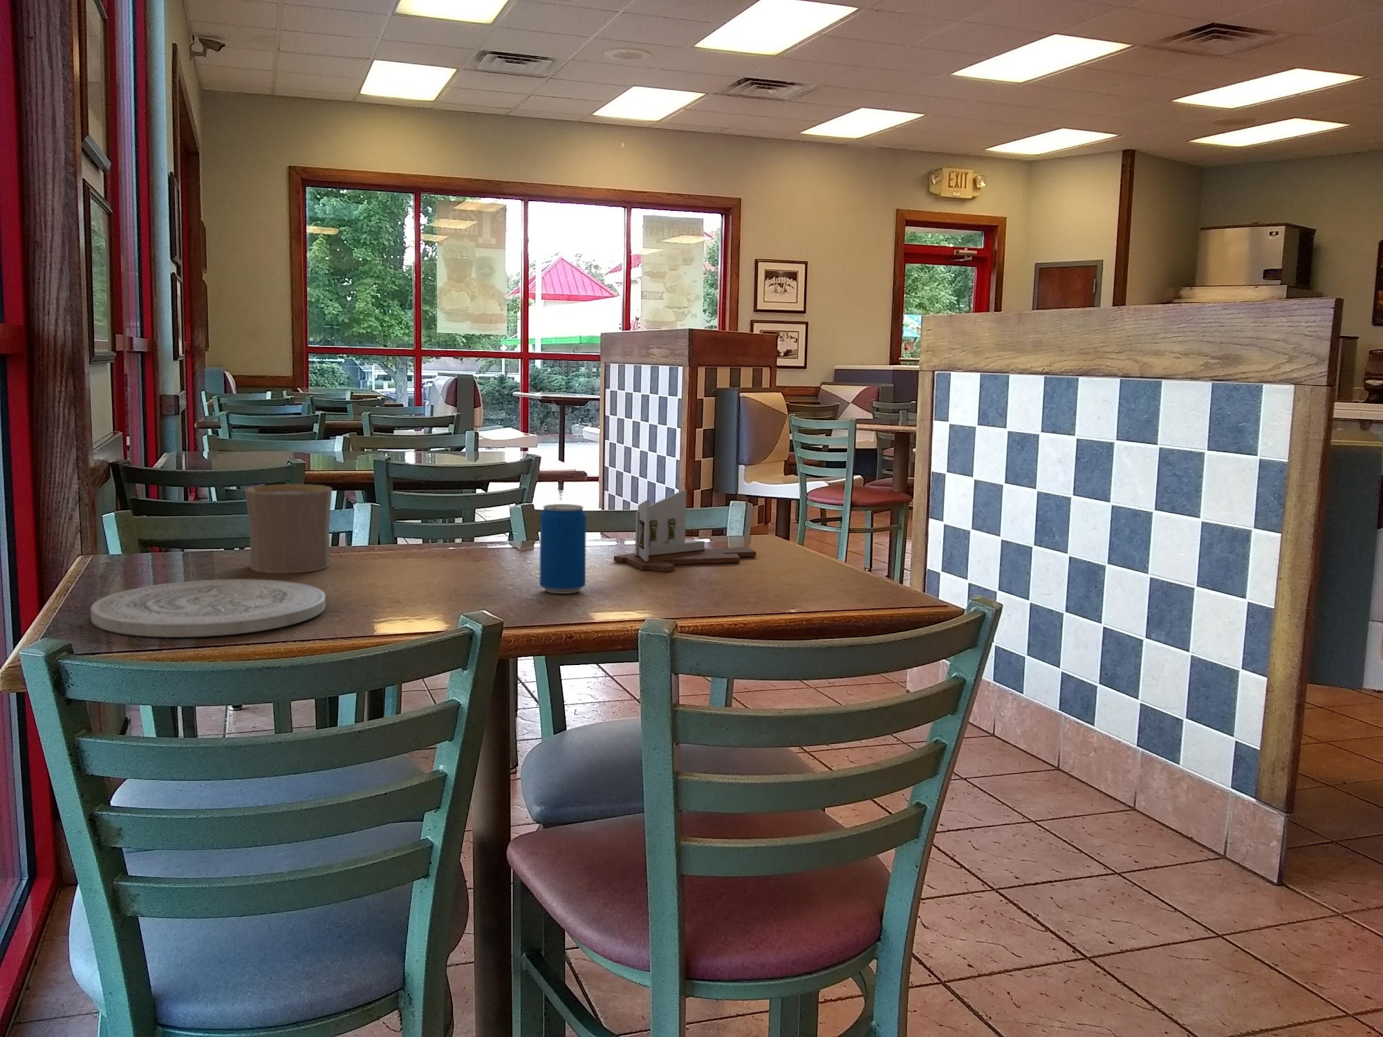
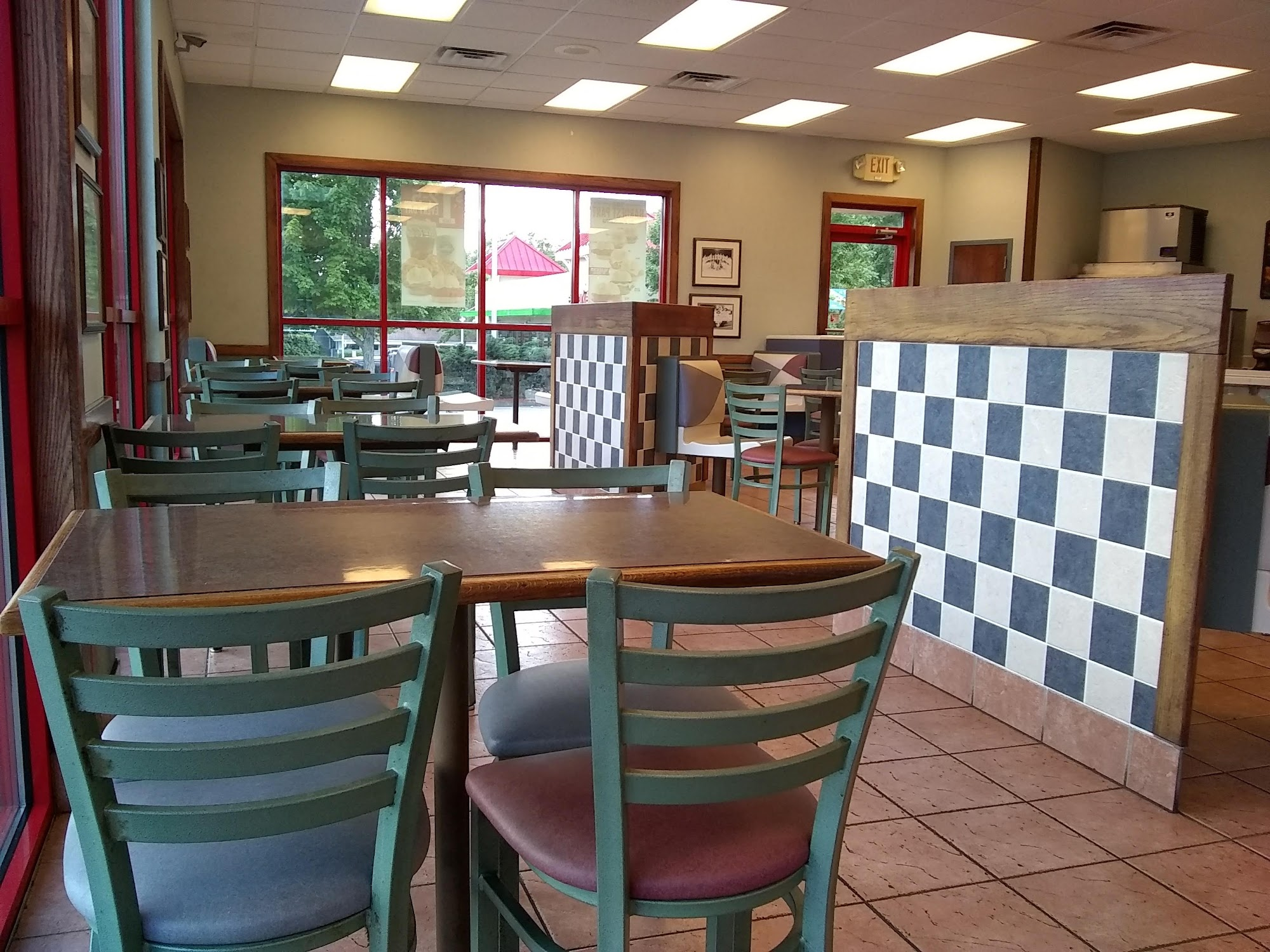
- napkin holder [613,489,757,573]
- beverage can [539,503,587,595]
- cup [244,484,333,574]
- plate [90,578,327,638]
